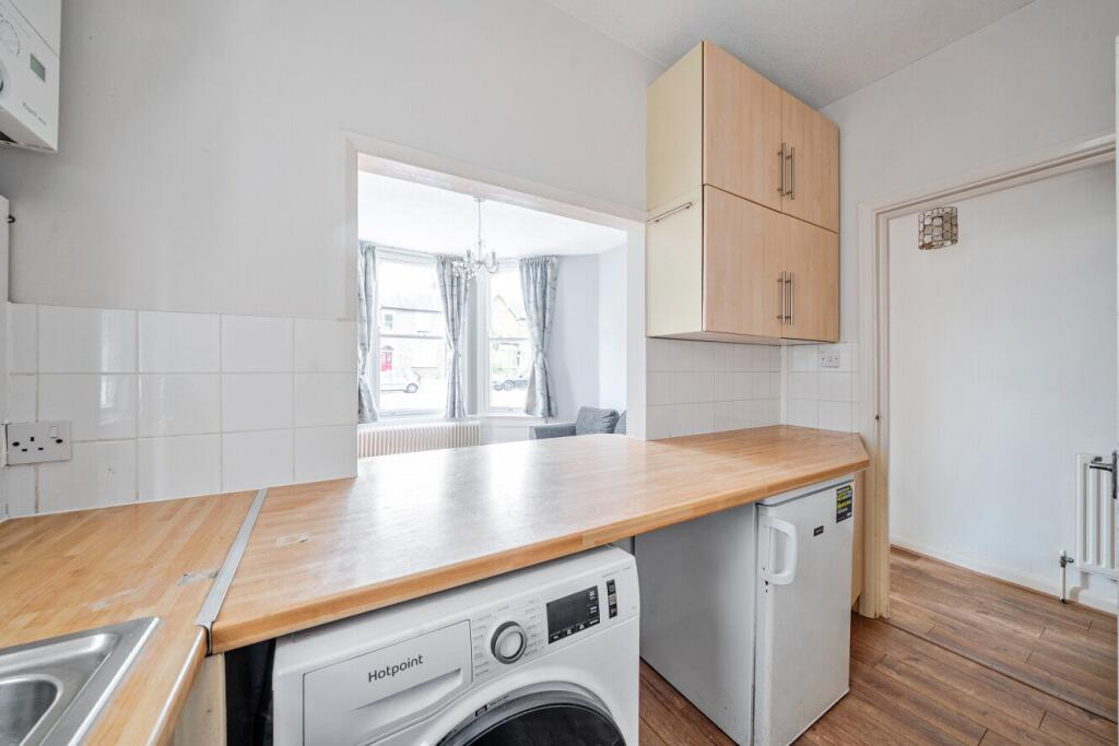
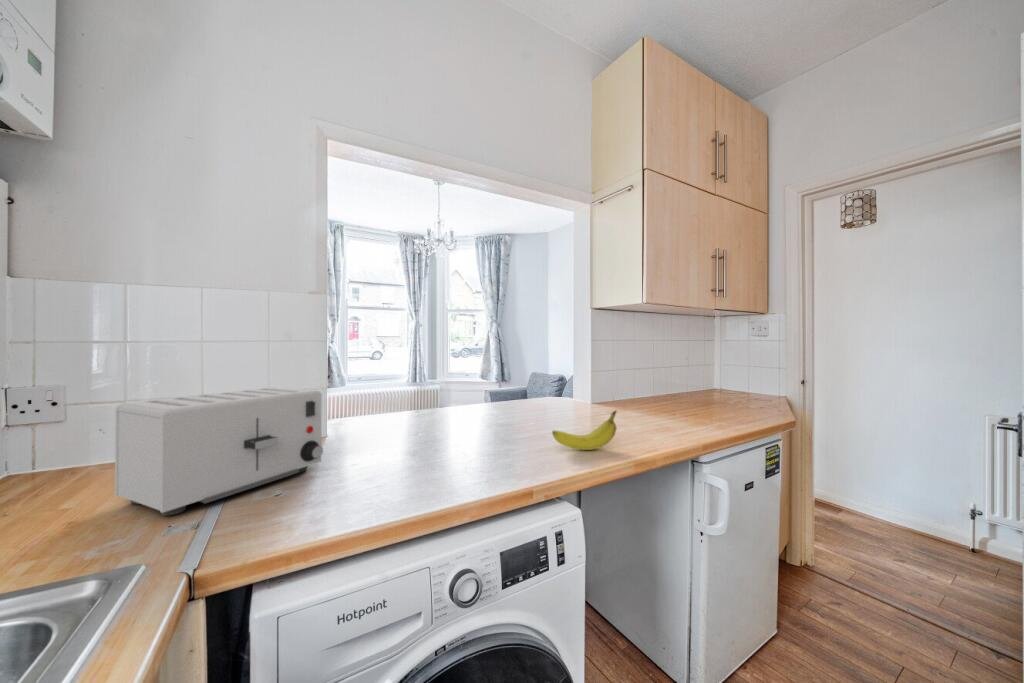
+ fruit [551,409,618,451]
+ toaster [114,386,324,517]
